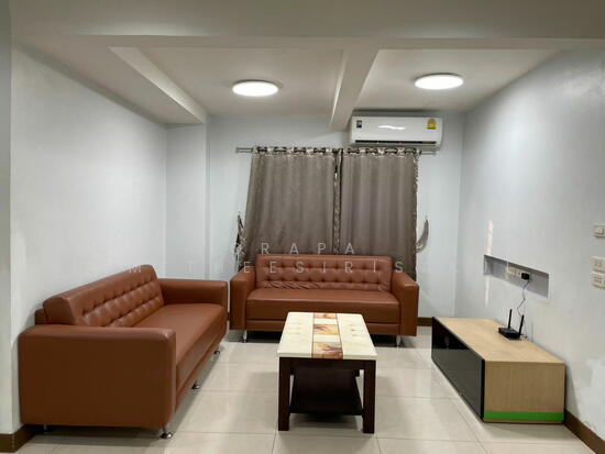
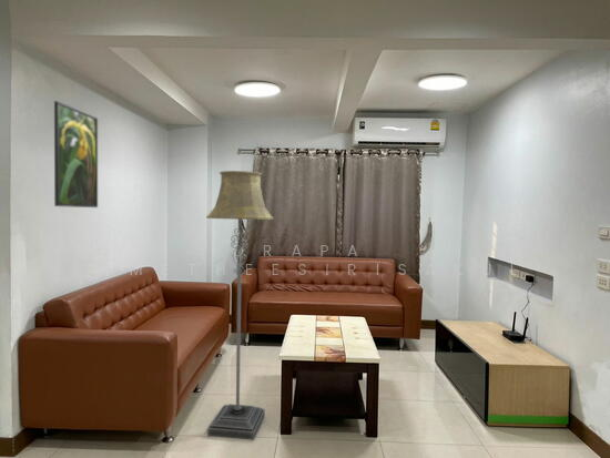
+ floor lamp [205,170,274,441]
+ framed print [53,100,99,208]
